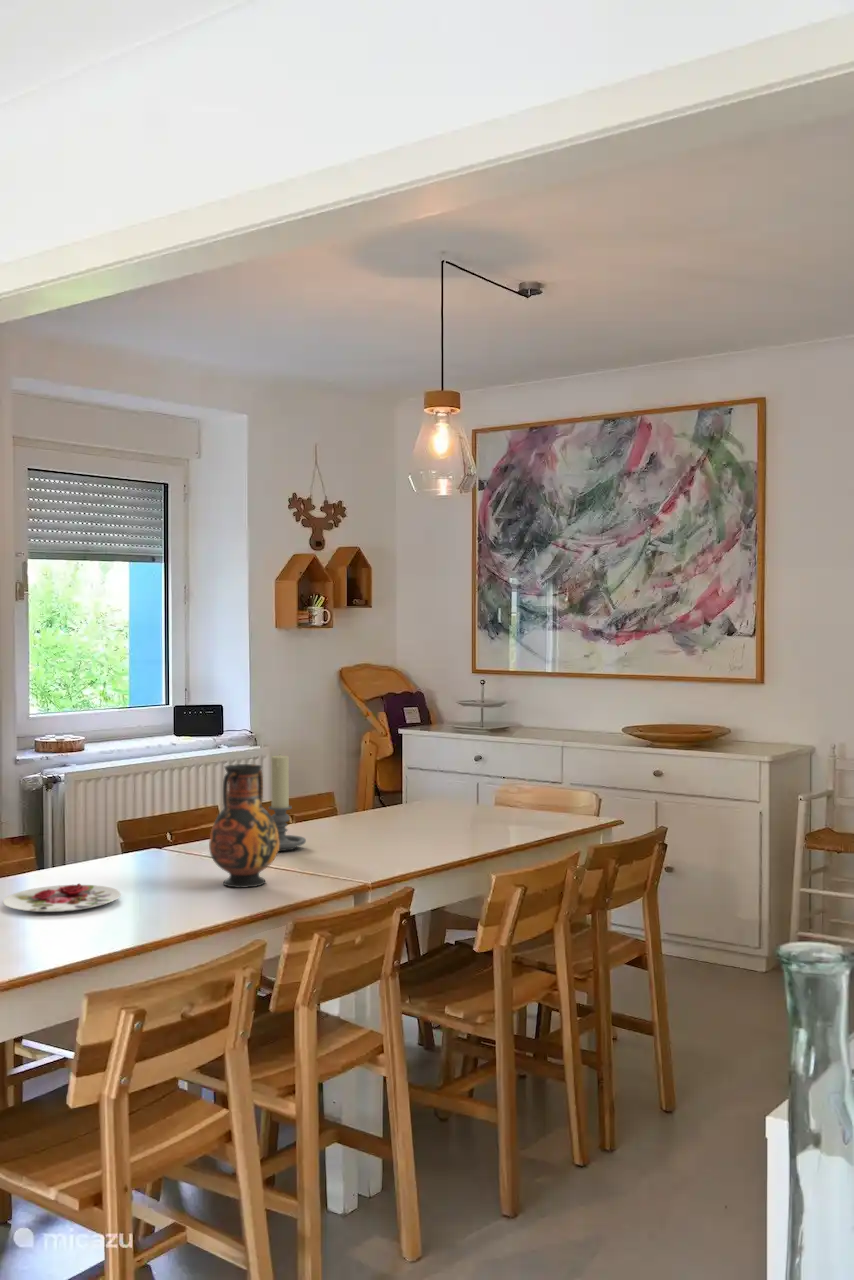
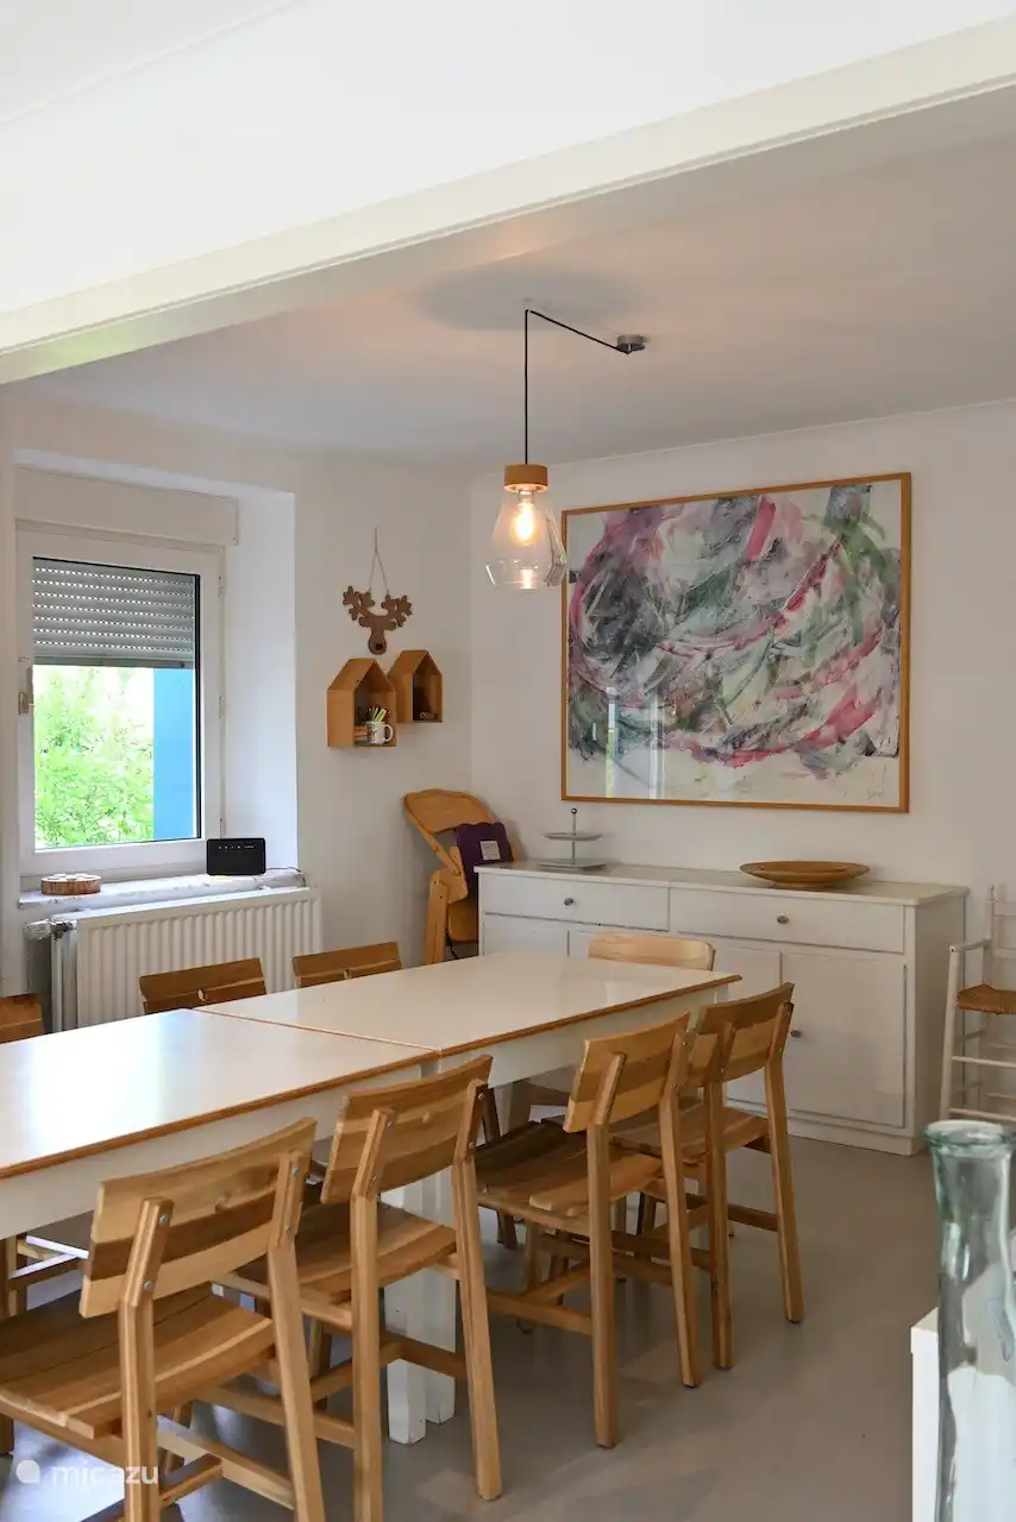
- plate [2,883,122,913]
- candle holder [268,755,307,852]
- vase [208,763,279,889]
